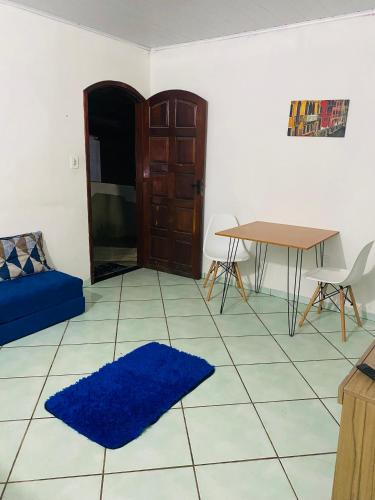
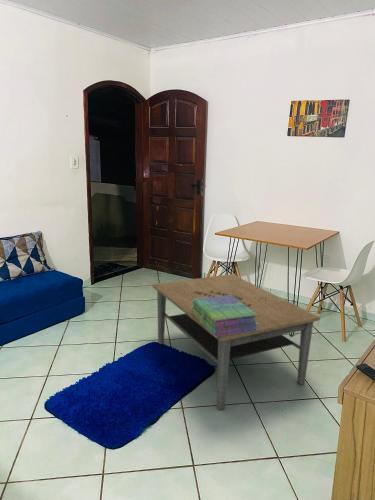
+ coffee table [151,273,321,410]
+ stack of books [191,295,259,337]
